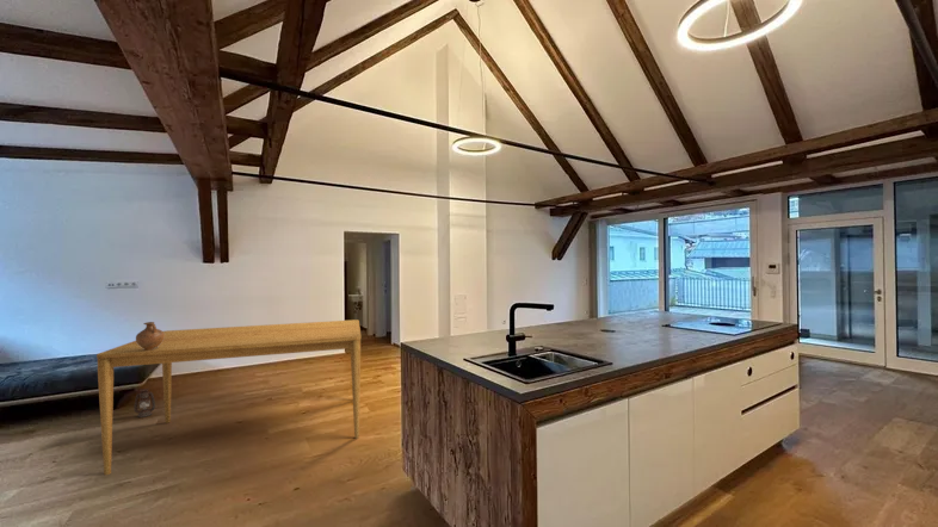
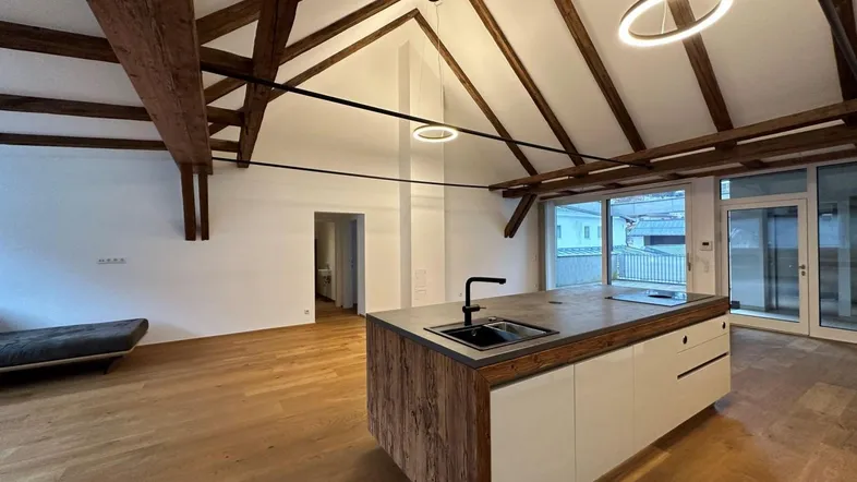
- ceramic jug [135,321,165,351]
- lantern [132,379,156,418]
- dining table [95,318,362,476]
